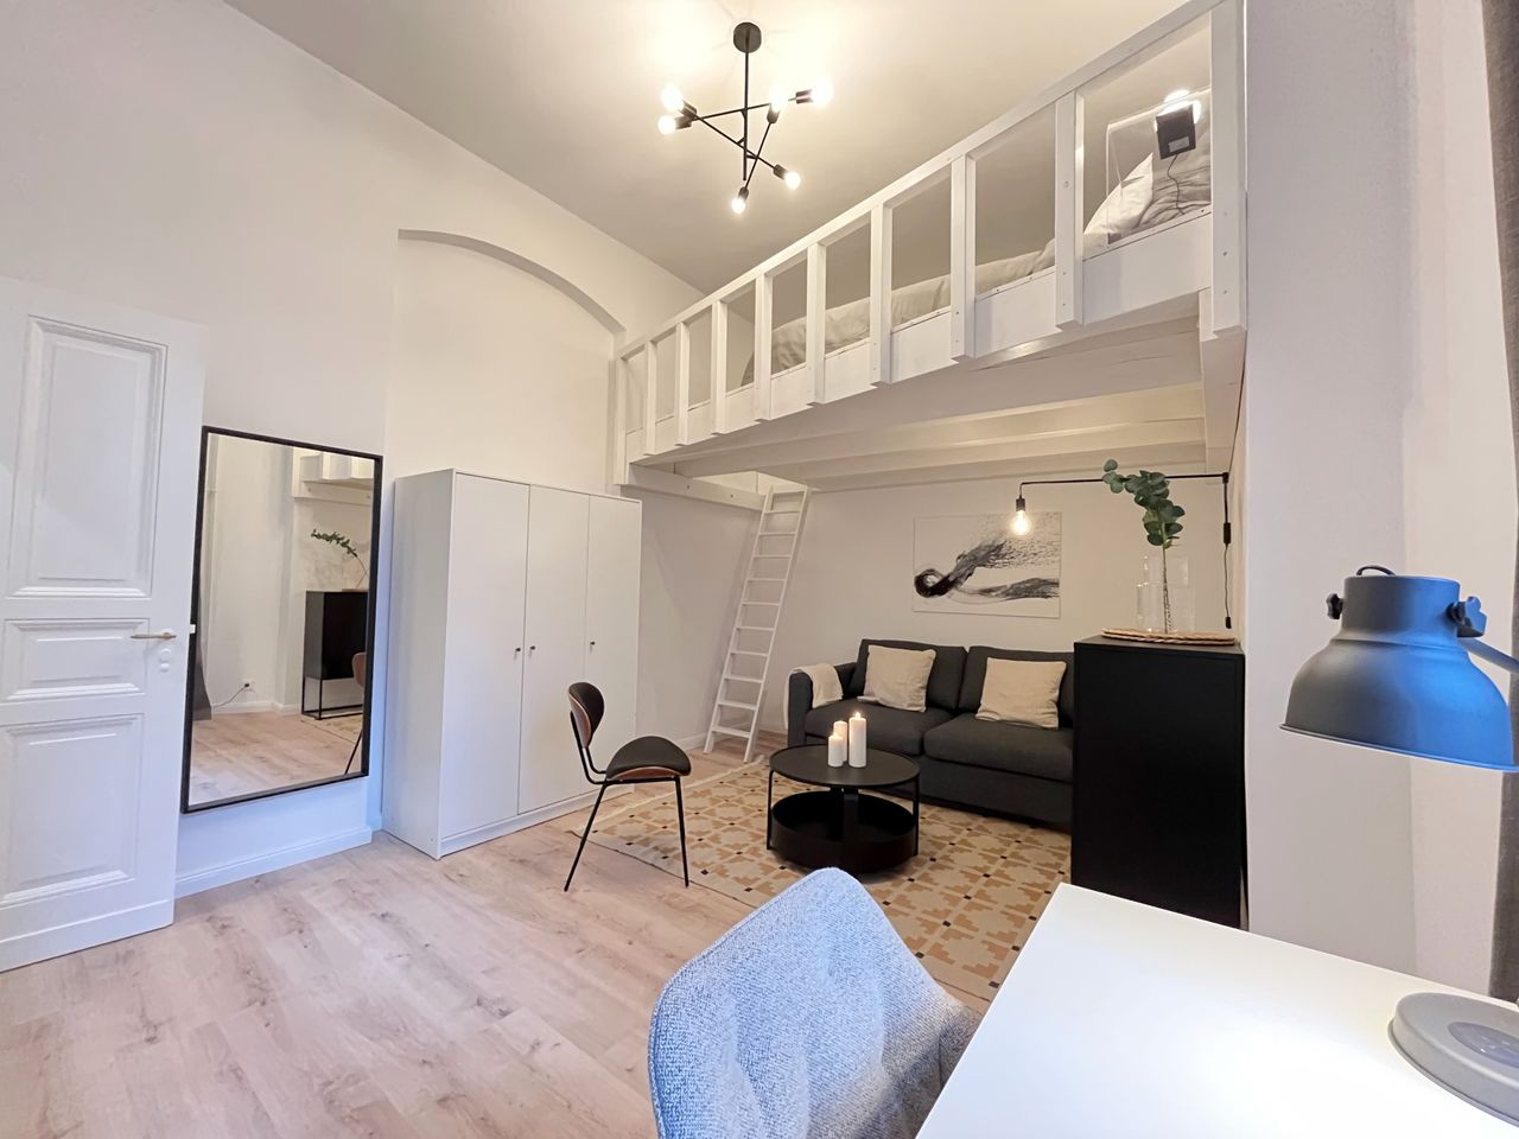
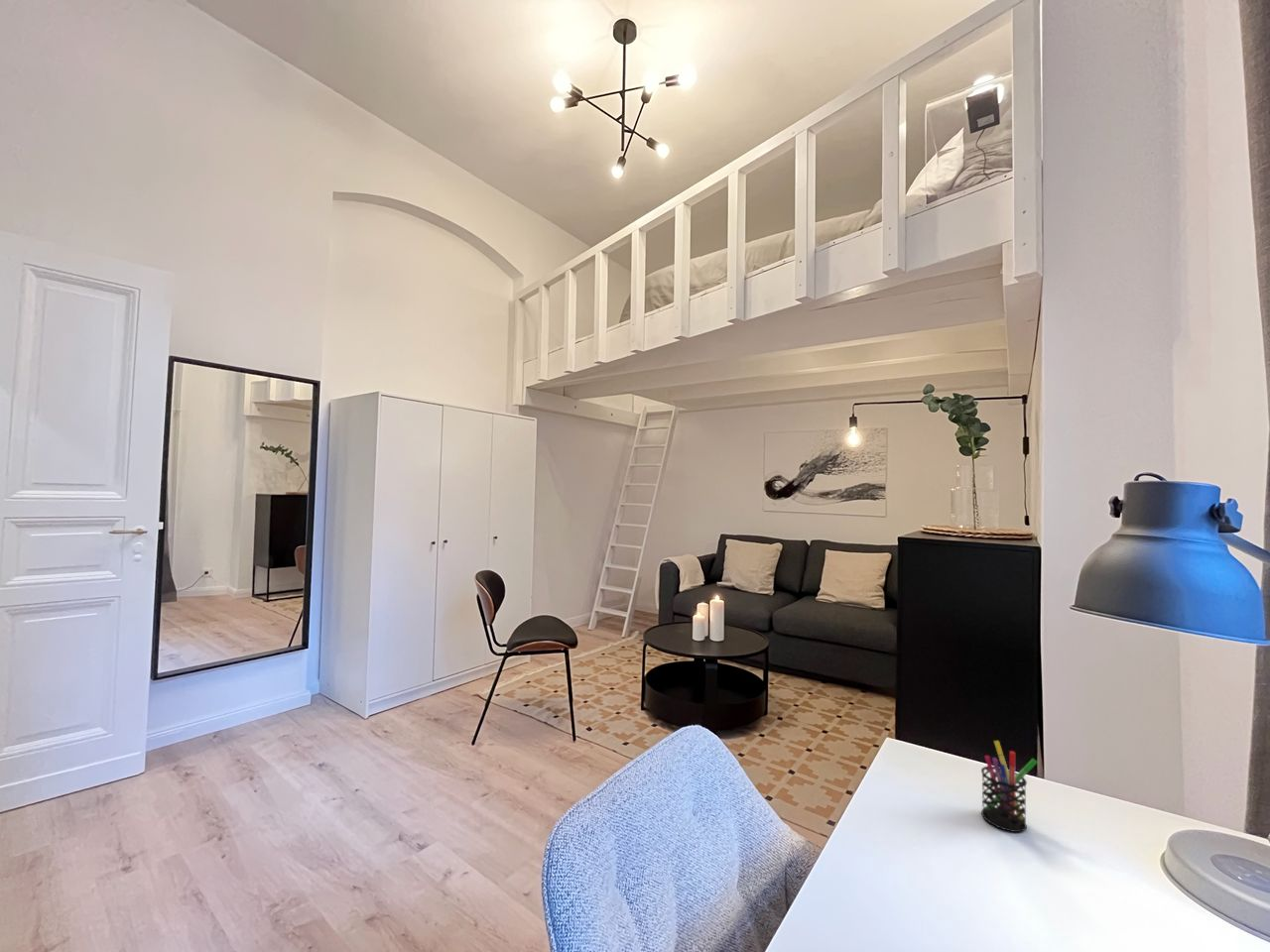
+ pen holder [980,740,1038,833]
